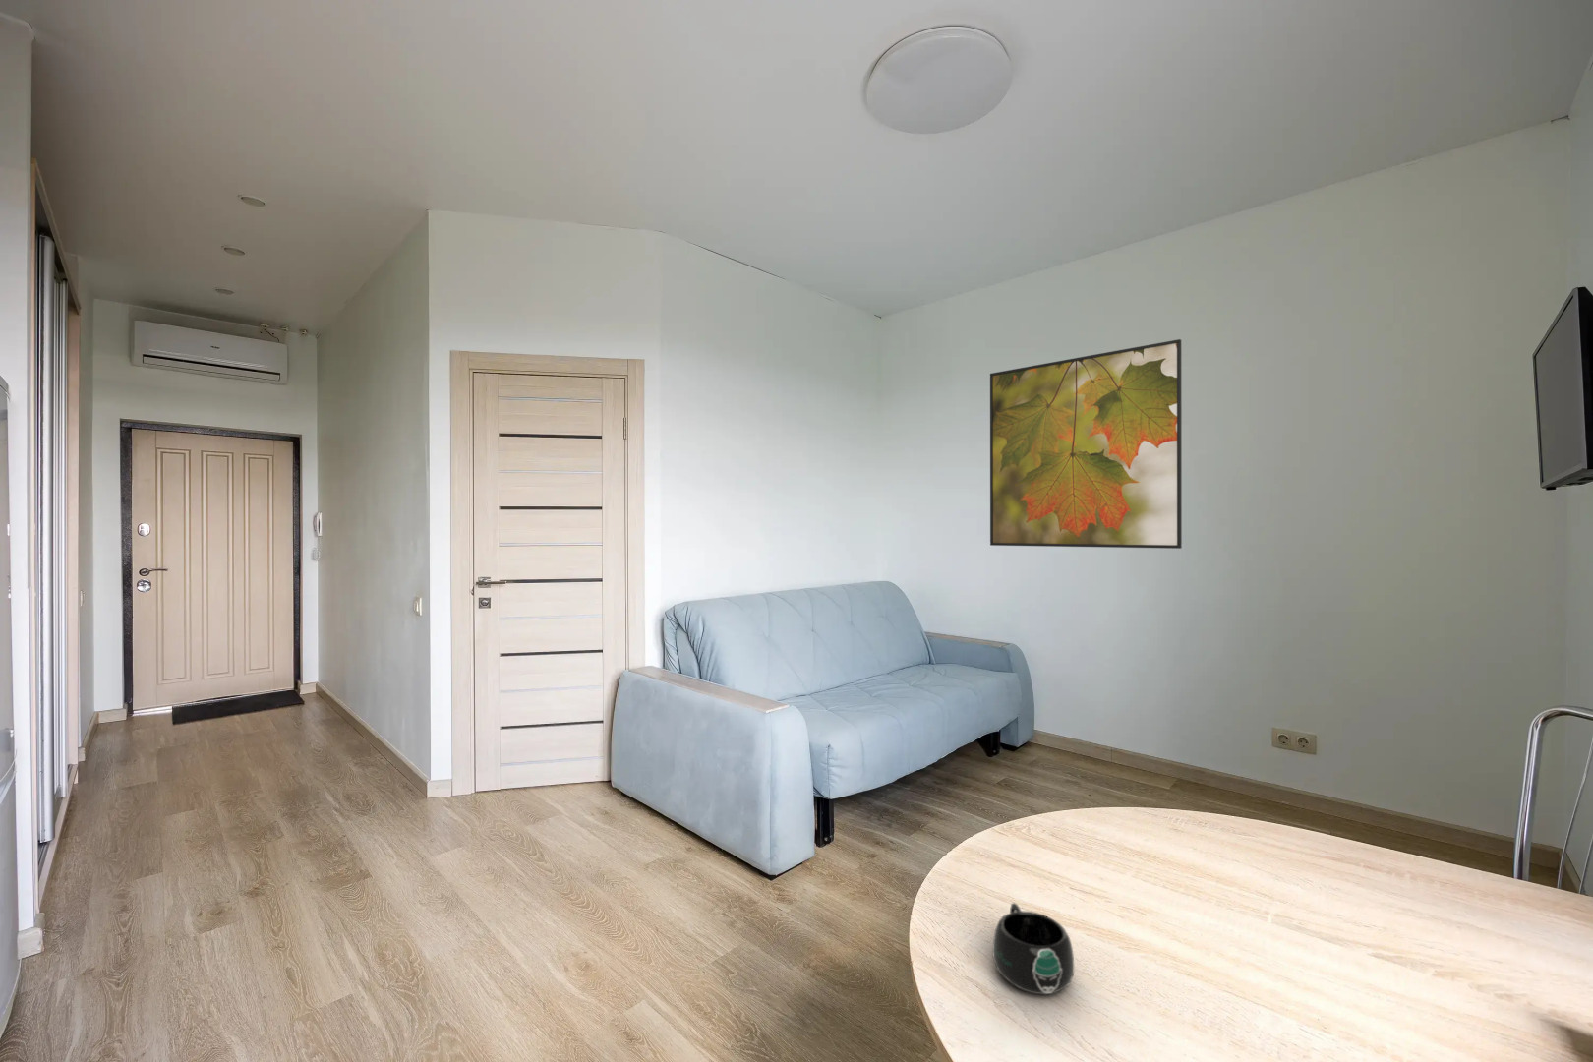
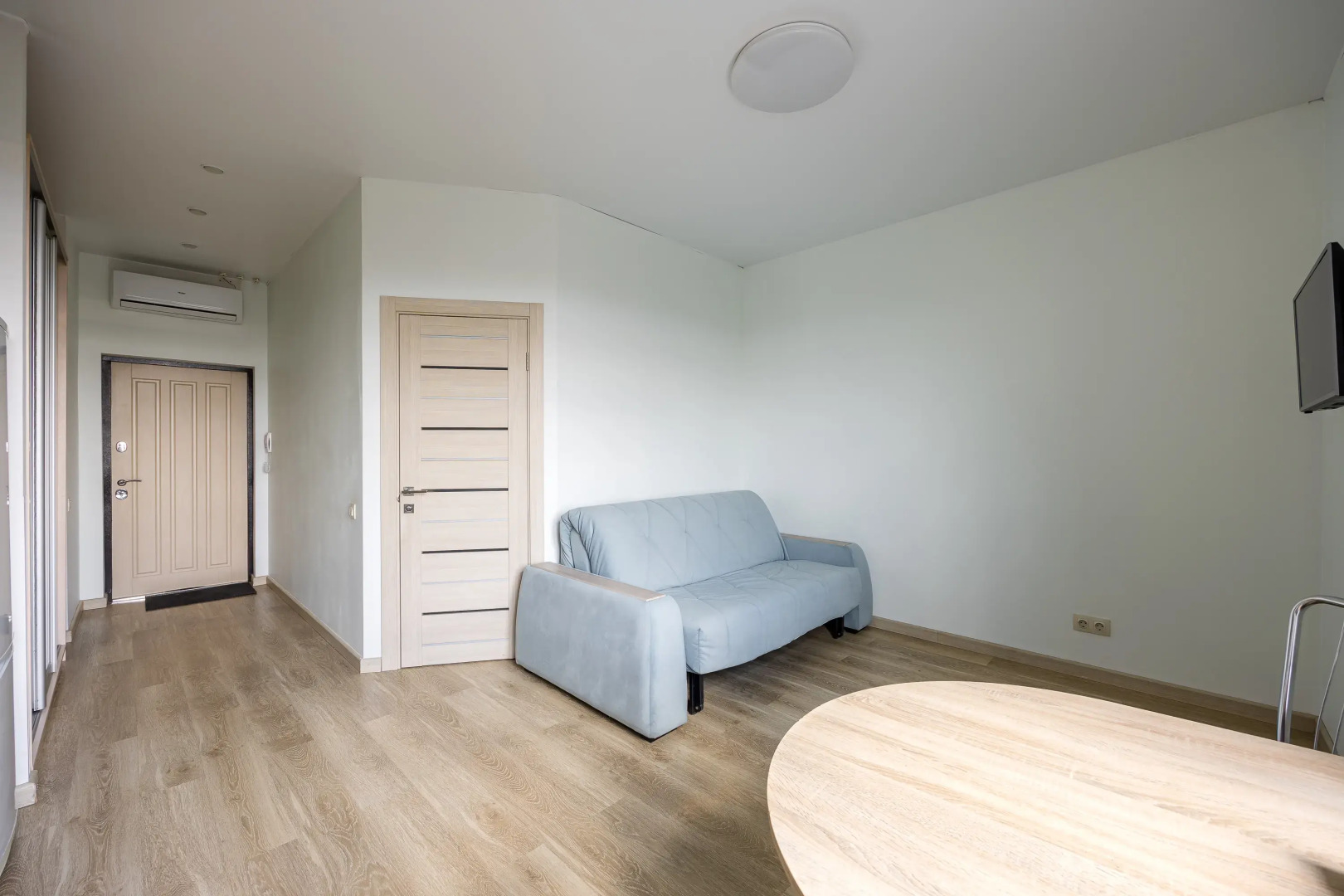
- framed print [990,338,1183,550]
- mug [991,902,1075,996]
